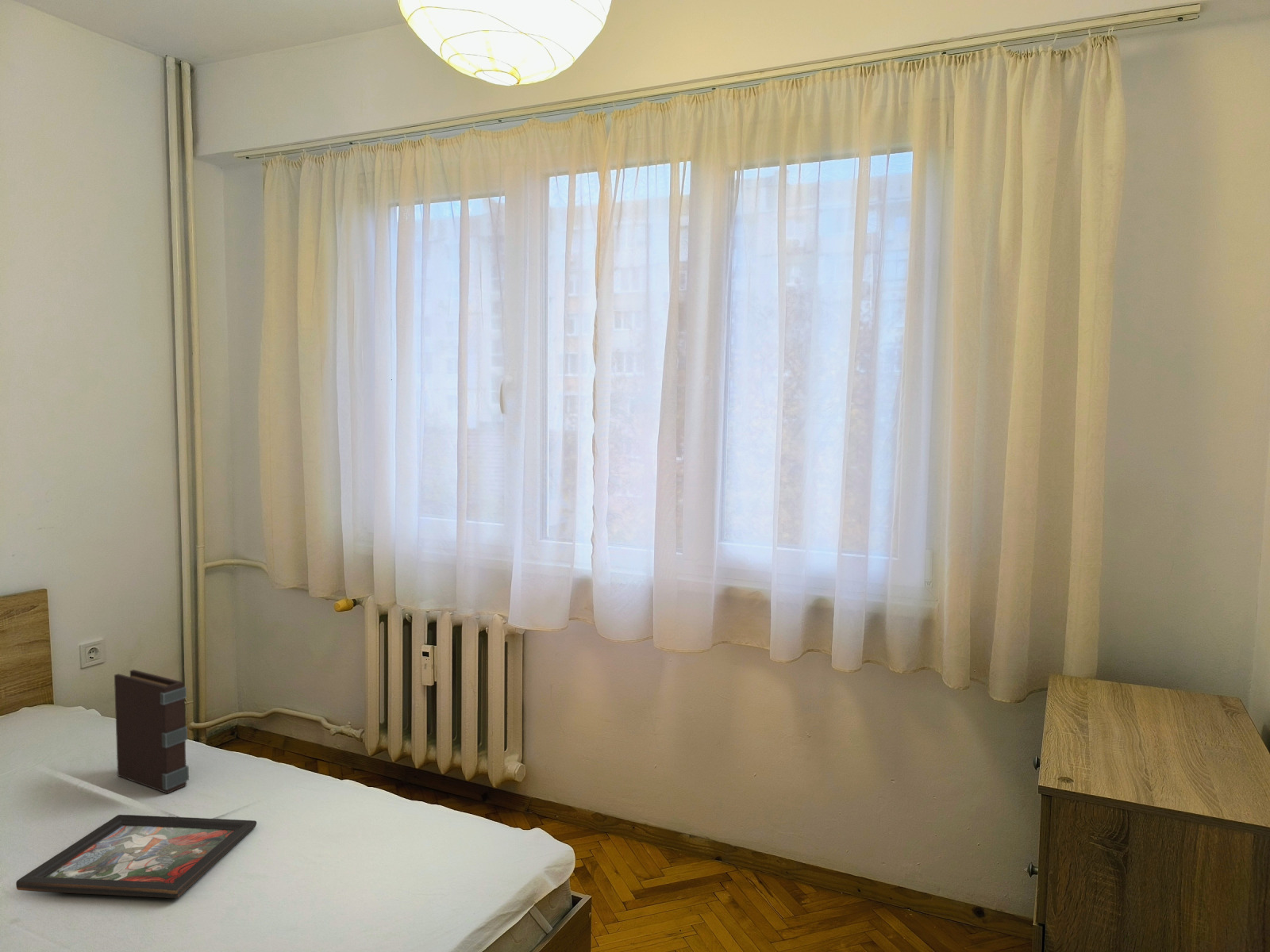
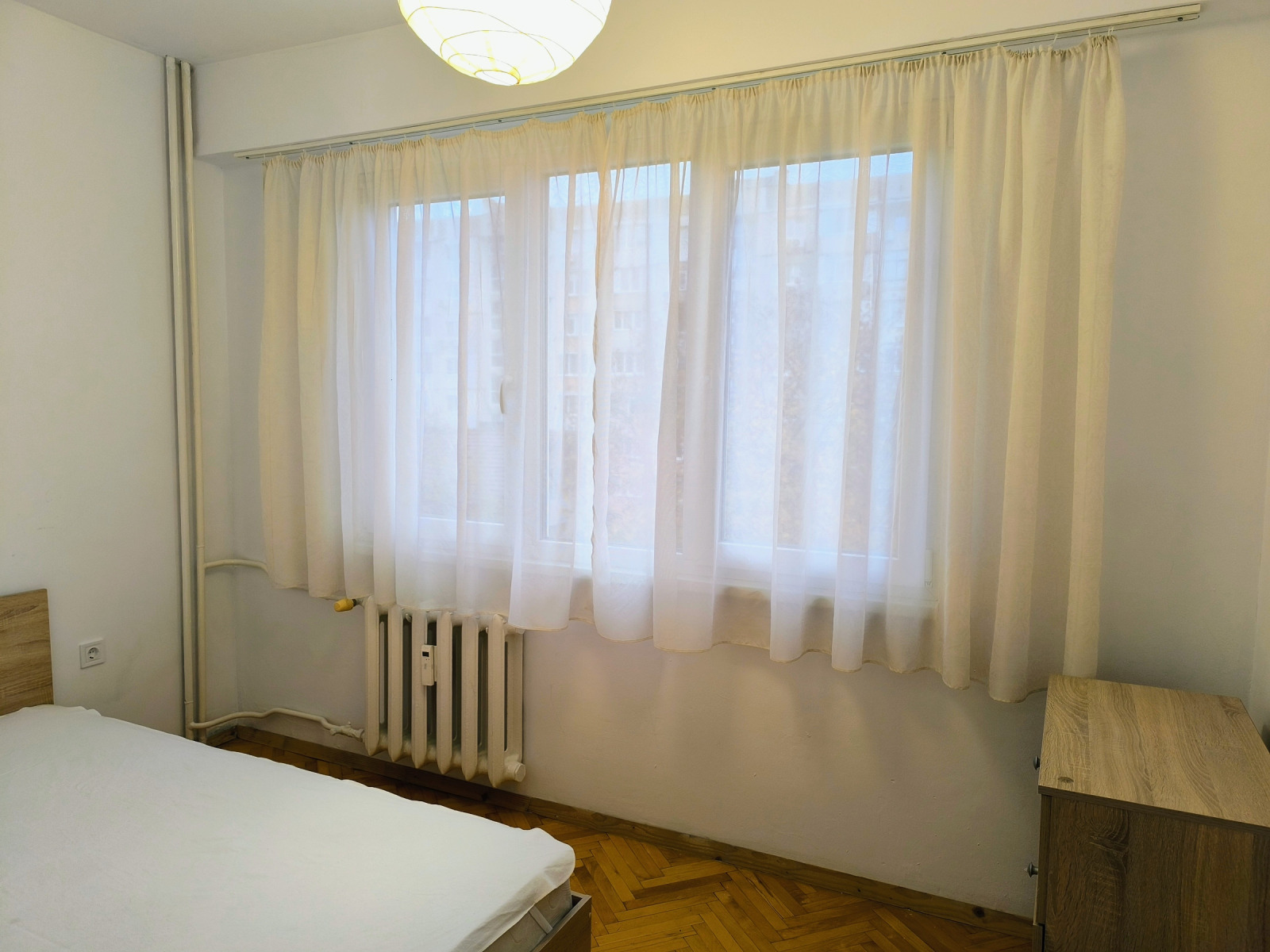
- decorative tray [15,814,257,899]
- book [114,669,190,794]
